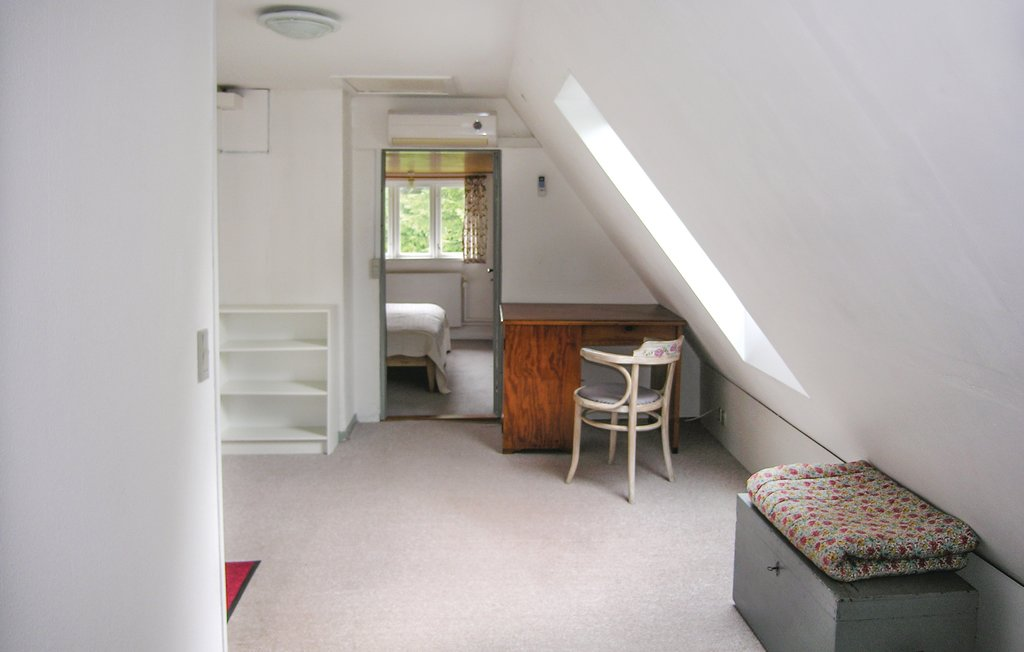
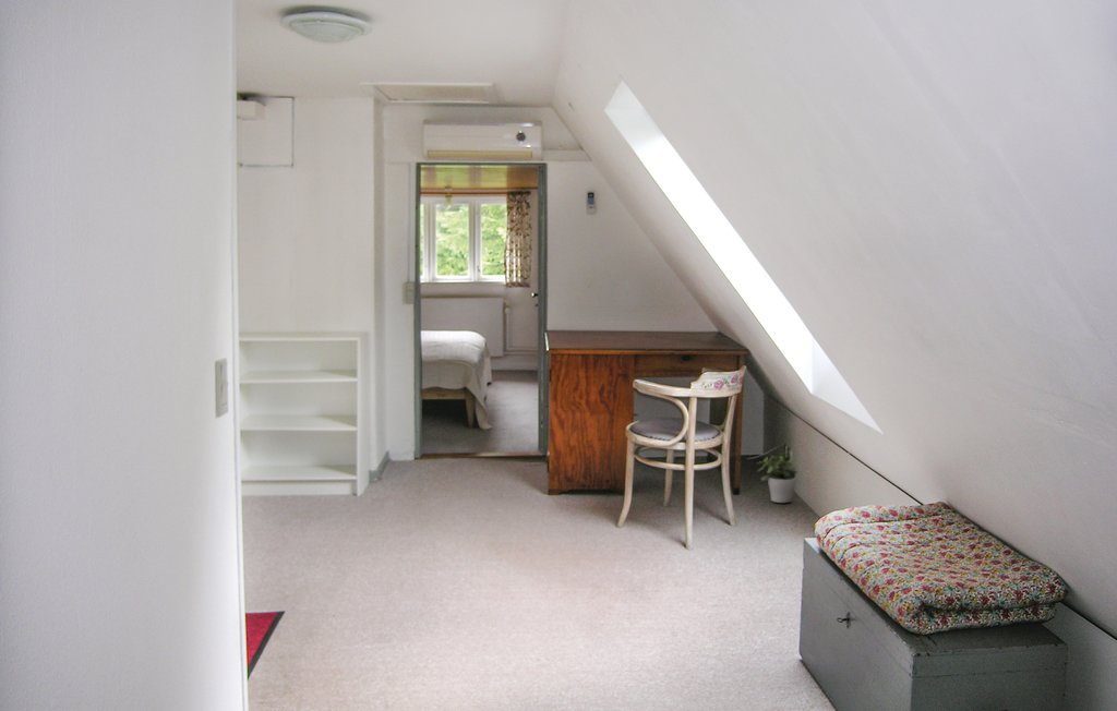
+ potted plant [756,453,798,504]
